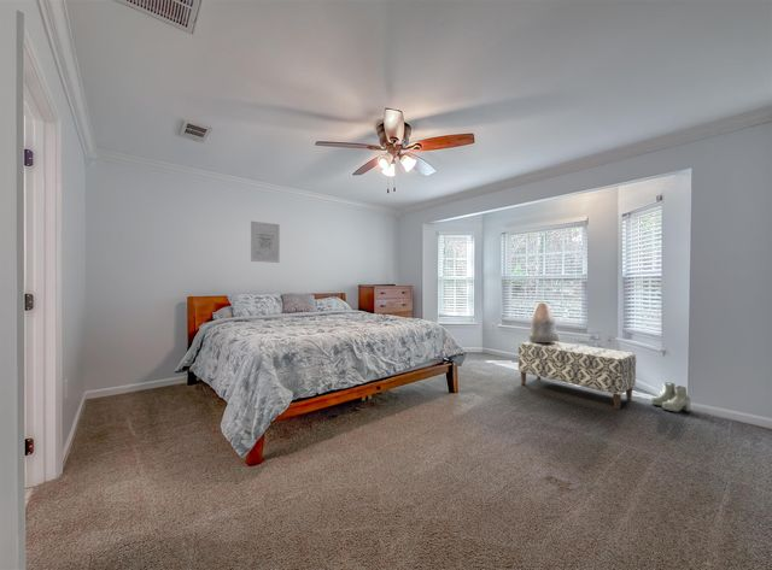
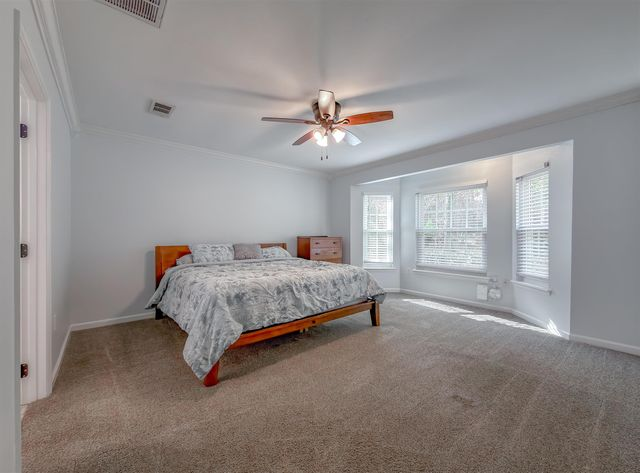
- decorative urn [528,302,561,342]
- wall art [250,221,281,264]
- bench [517,340,637,411]
- boots [650,382,691,413]
